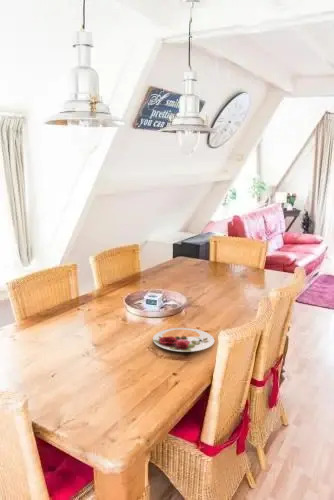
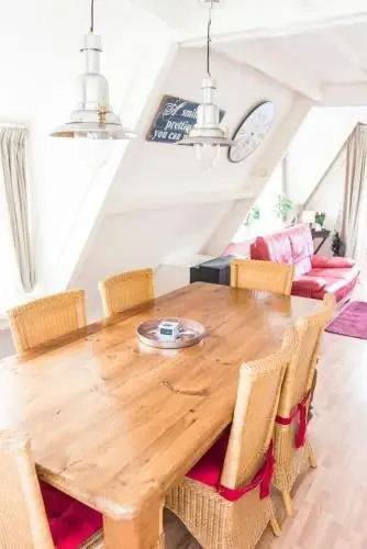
- plate [152,327,215,353]
